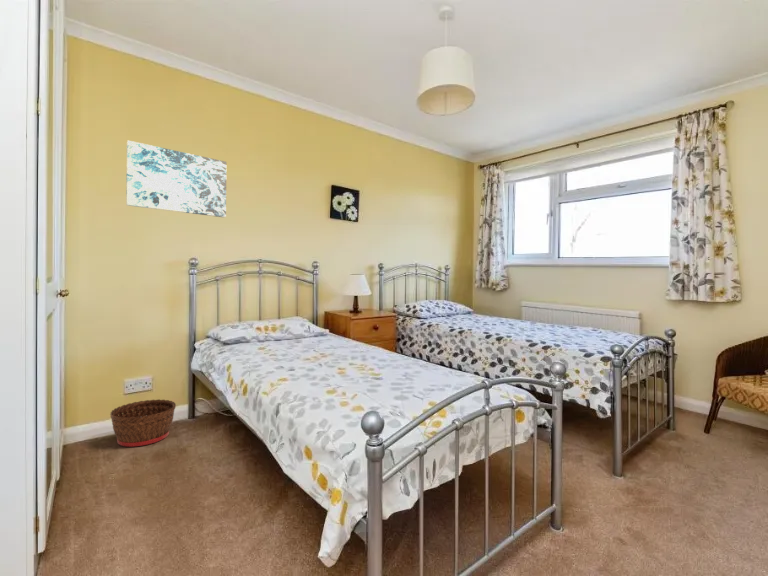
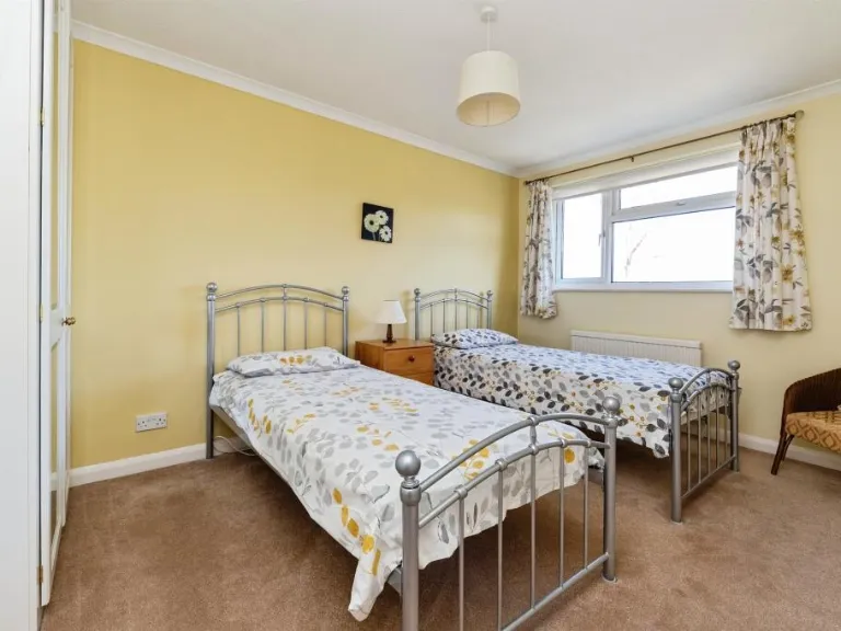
- basket [109,399,177,448]
- wall art [125,140,227,218]
